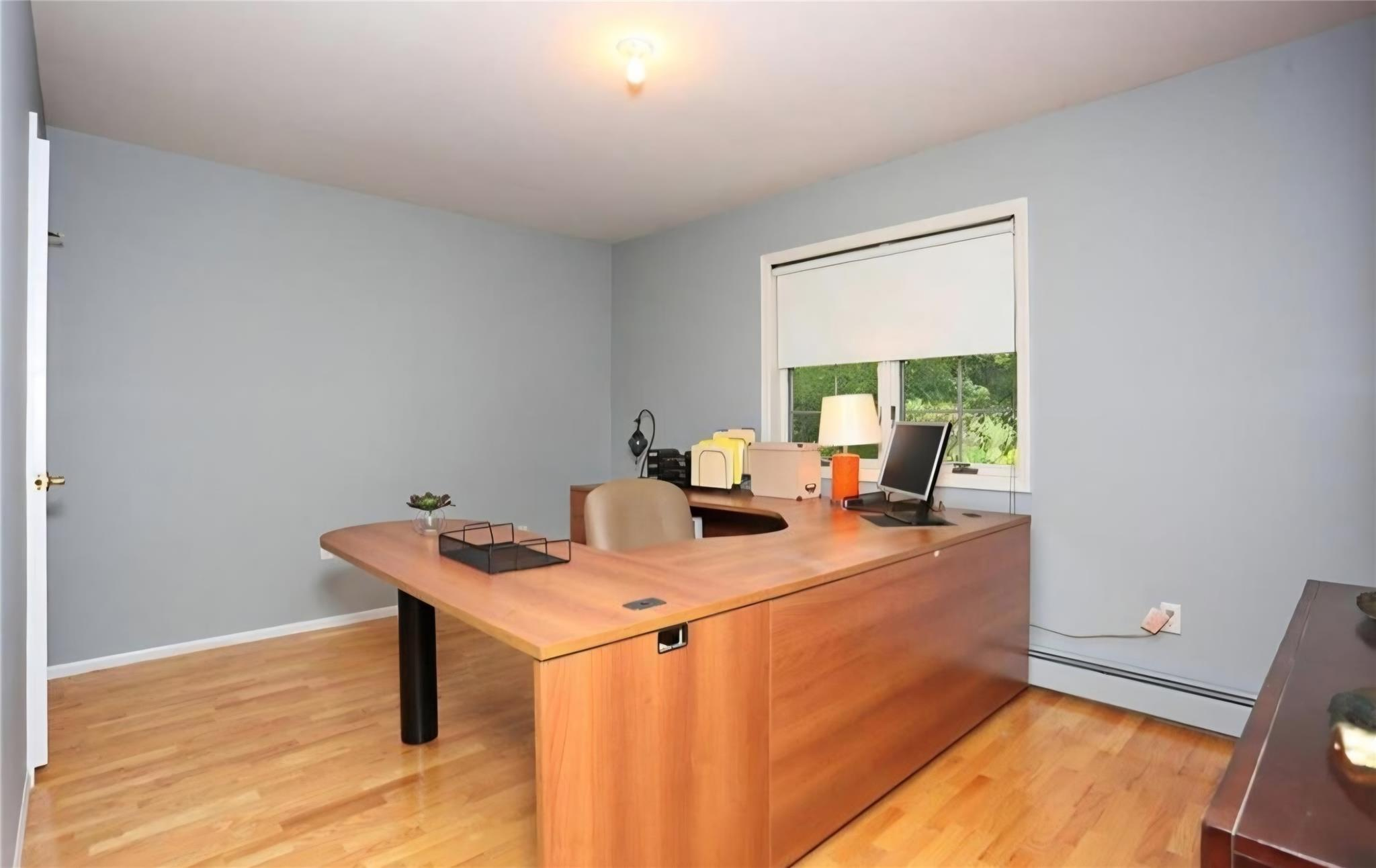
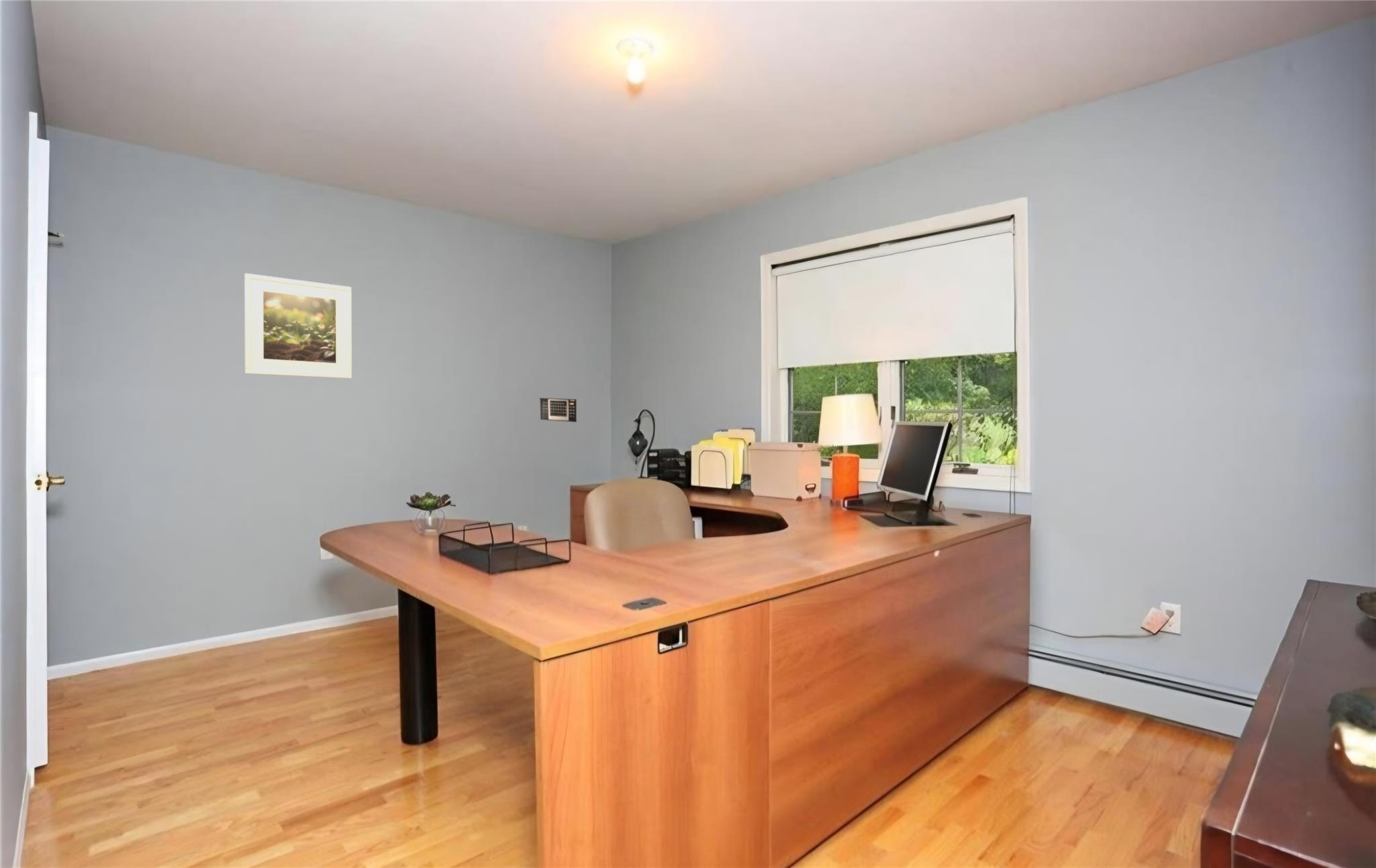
+ calendar [539,397,577,423]
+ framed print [244,273,353,380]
